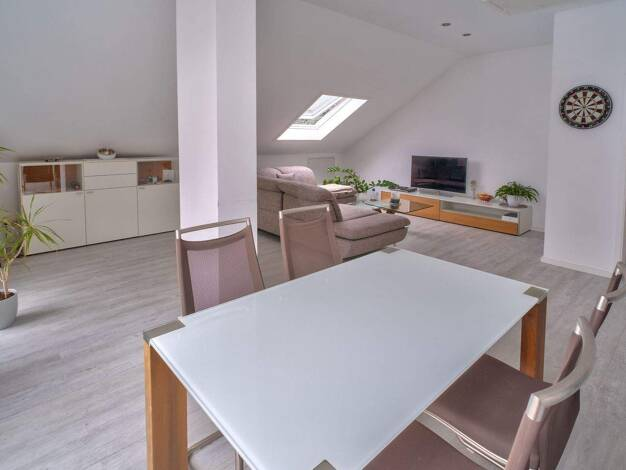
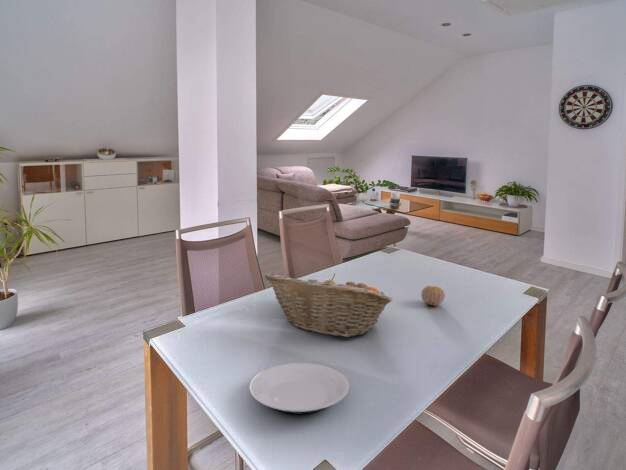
+ fruit basket [264,272,394,338]
+ plate [249,362,350,416]
+ fruit [420,285,446,307]
